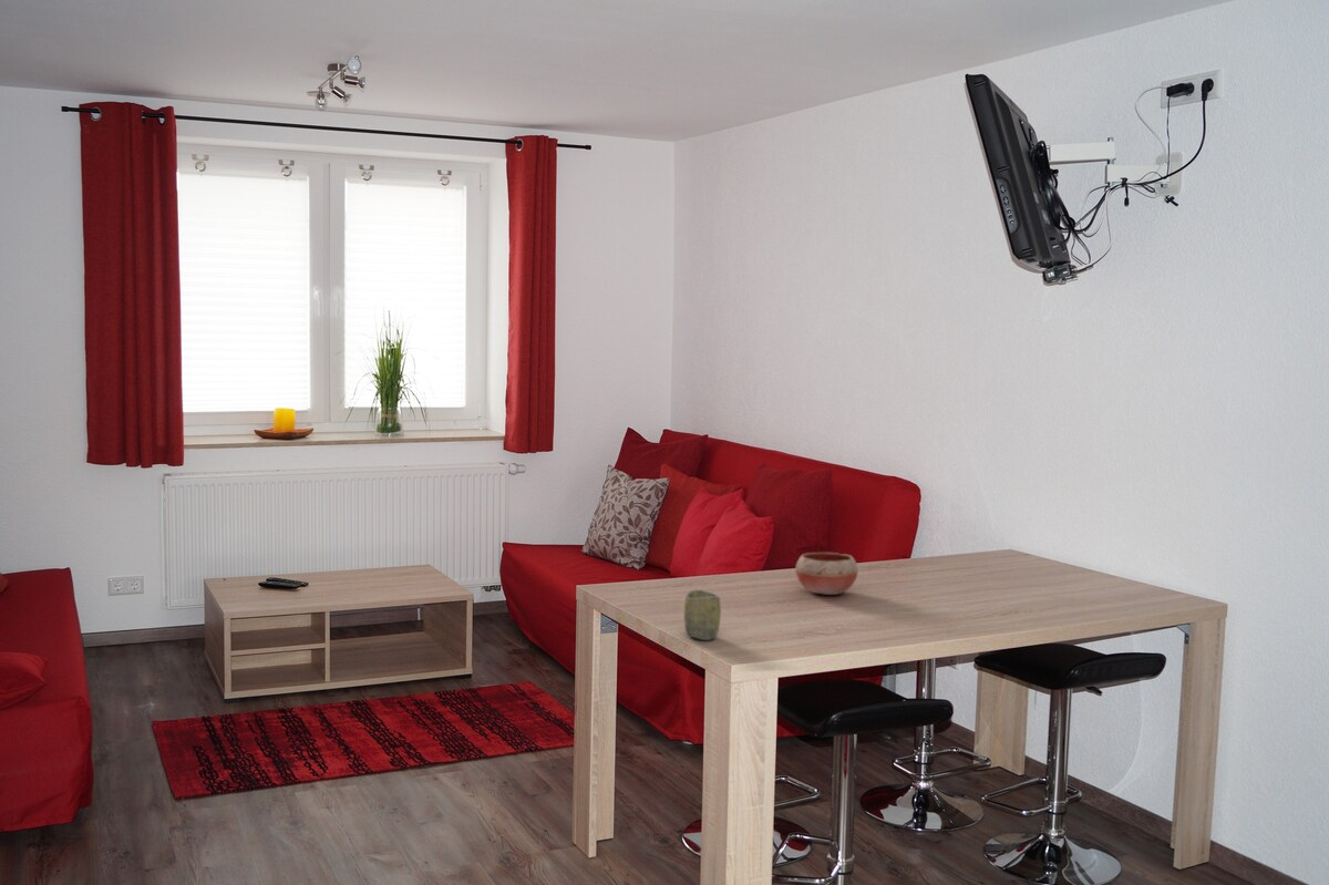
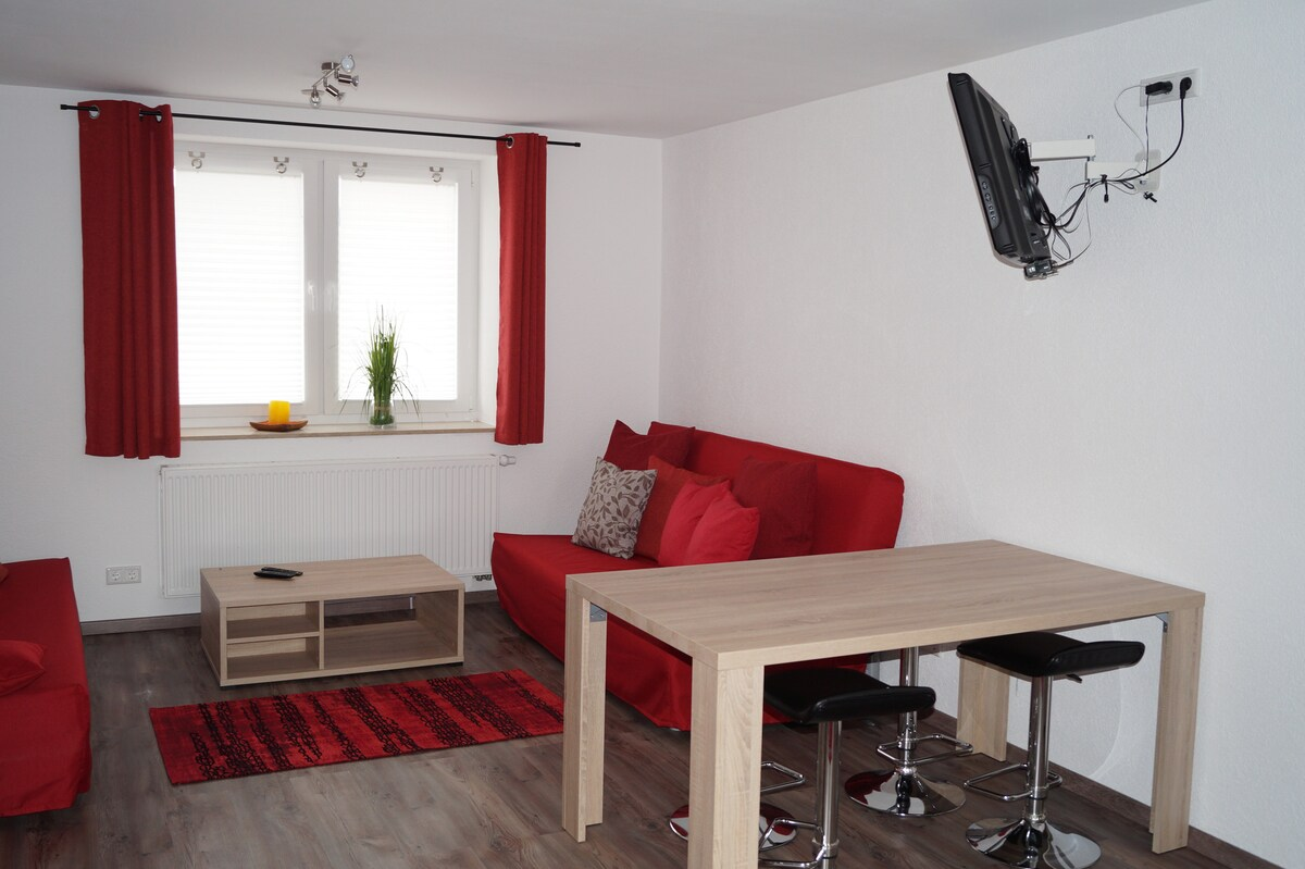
- bowl [794,552,858,596]
- cup [683,589,722,641]
